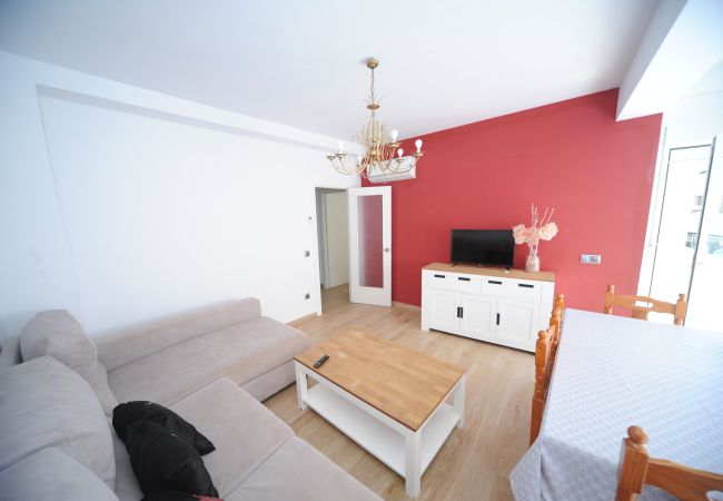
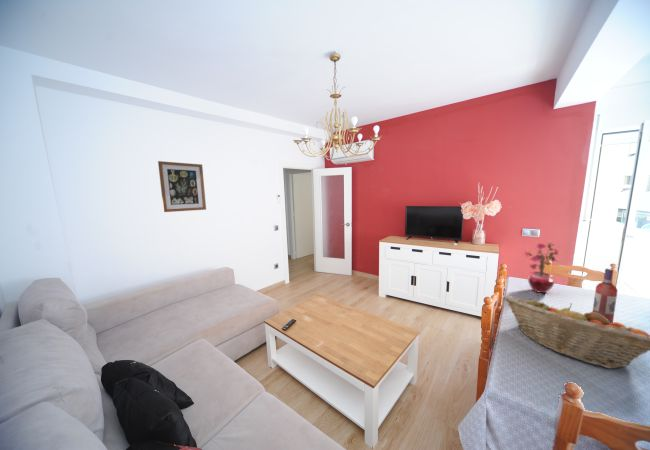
+ fruit basket [503,295,650,370]
+ wall art [157,160,207,213]
+ wine bottle [591,267,619,324]
+ potted plant [522,241,563,294]
